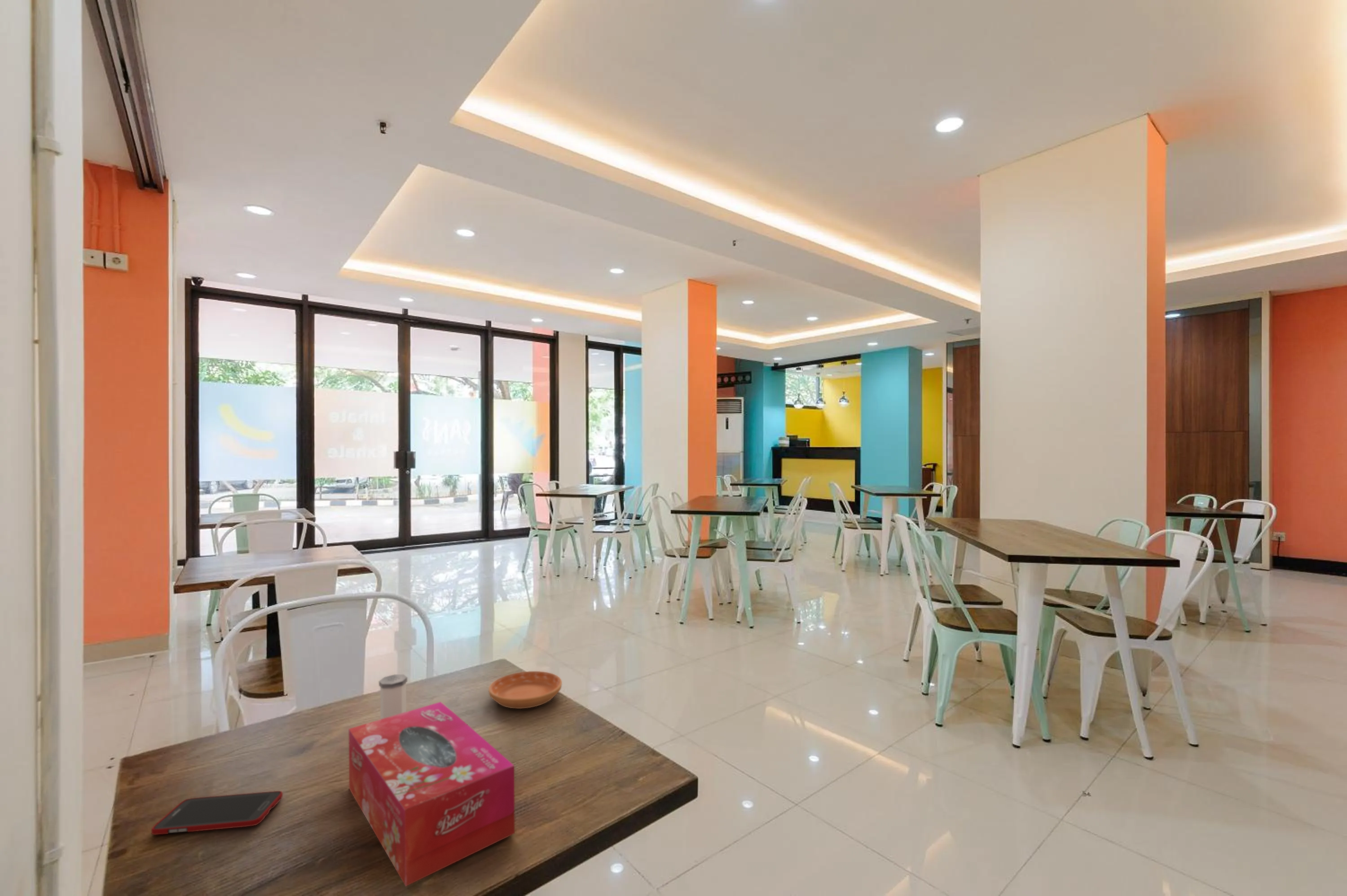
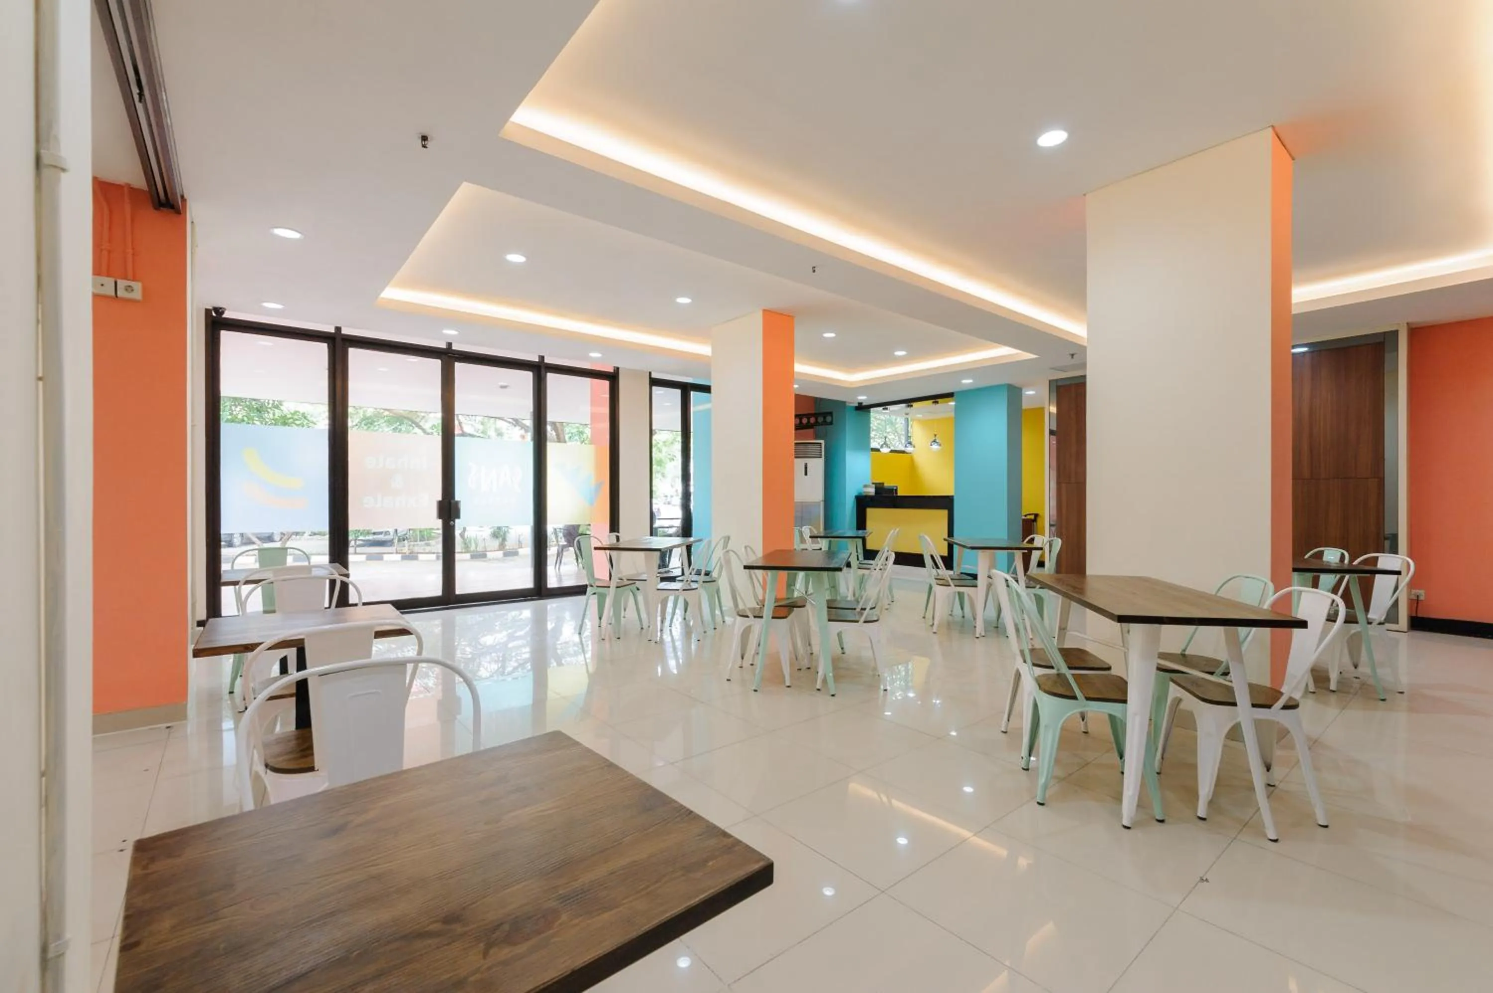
- salt shaker [379,674,408,720]
- saucer [488,671,563,709]
- tissue box [348,701,515,887]
- cell phone [151,791,283,835]
